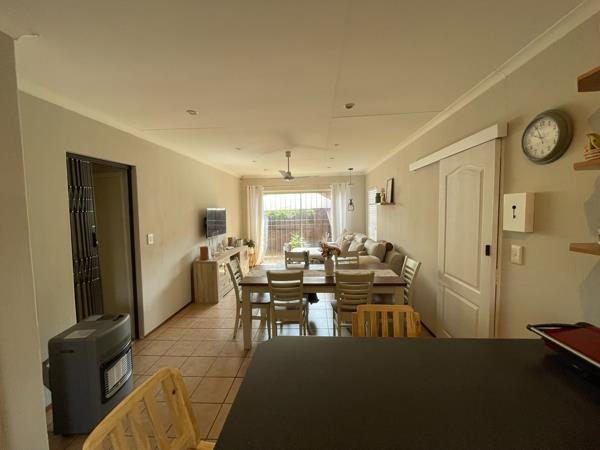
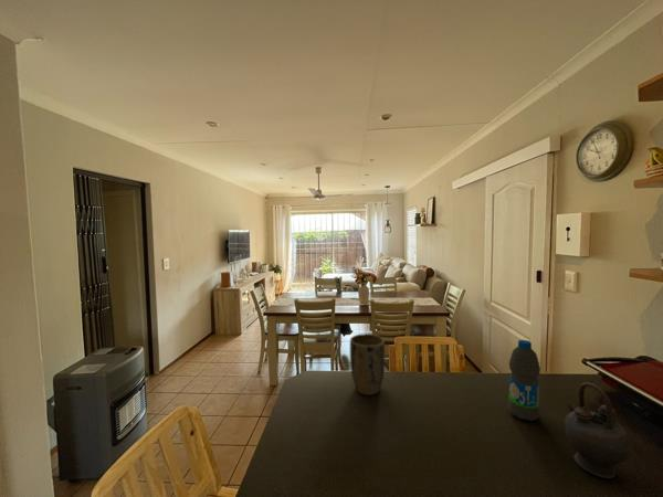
+ water bottle [507,339,541,422]
+ plant pot [349,332,386,396]
+ teapot [564,381,632,479]
